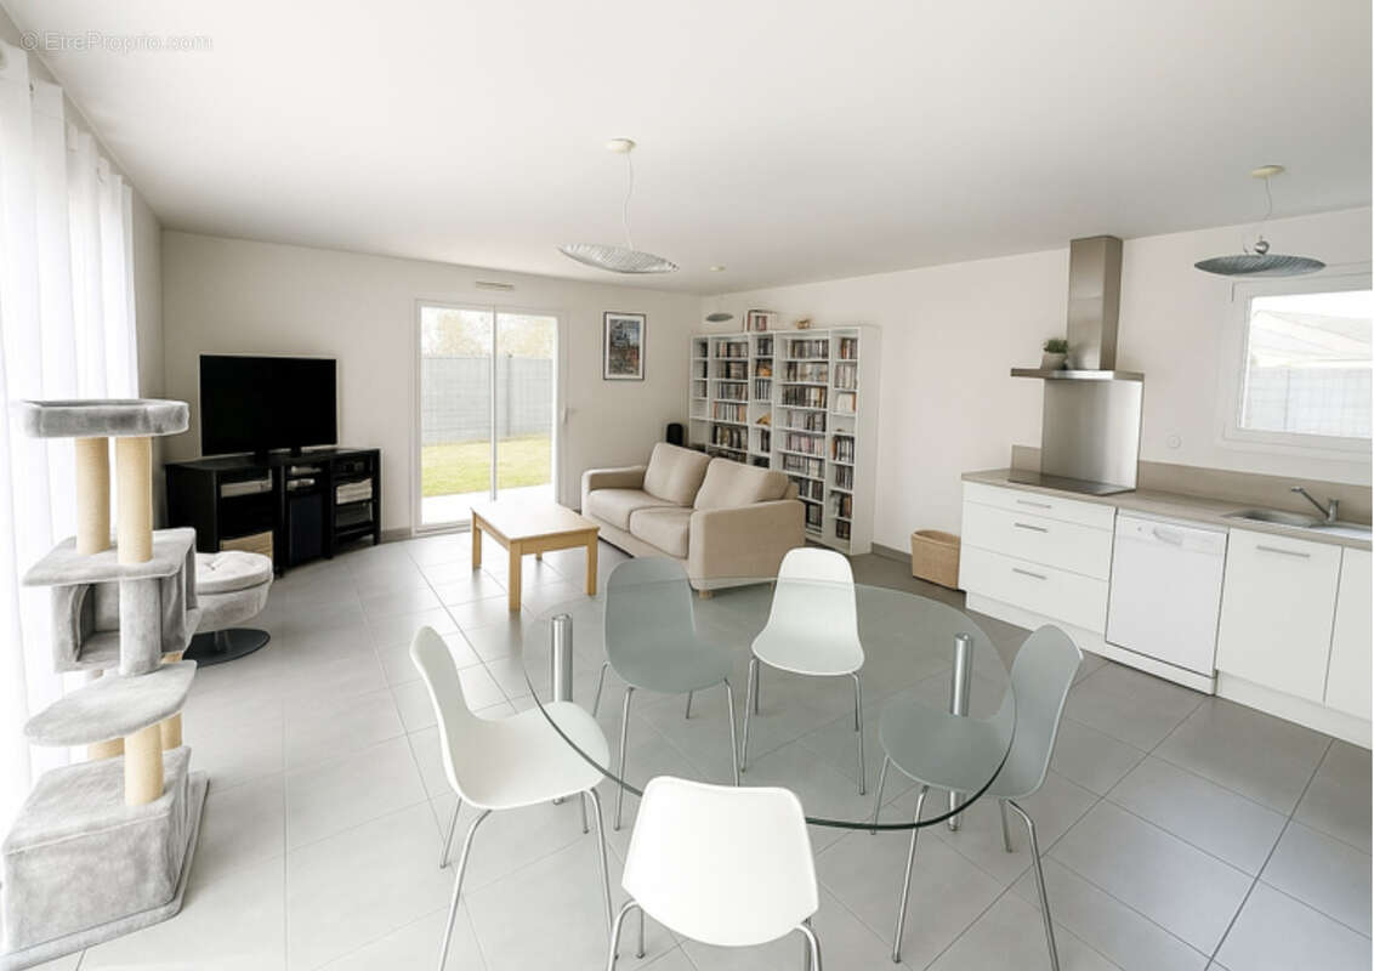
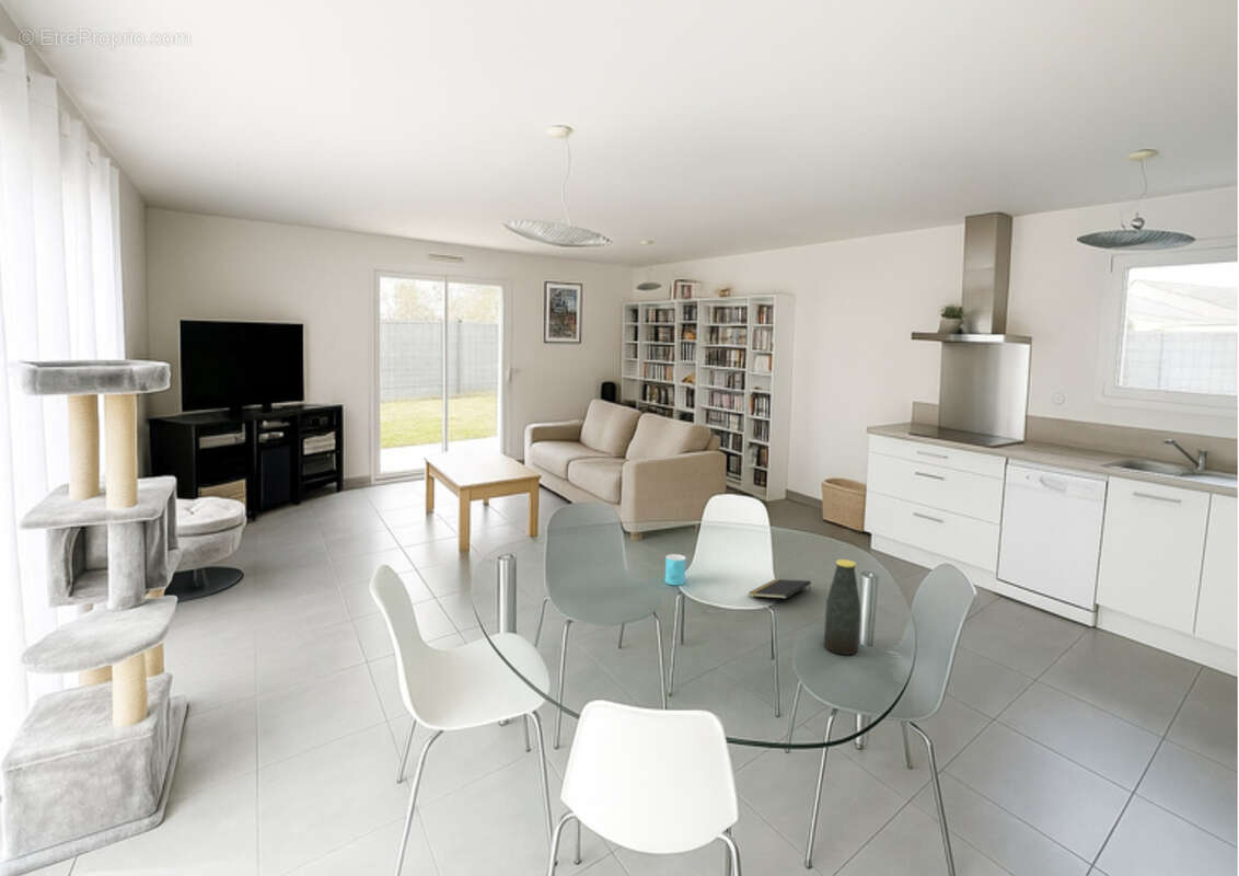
+ cup [664,553,686,586]
+ notepad [748,578,812,600]
+ bottle [823,558,861,656]
